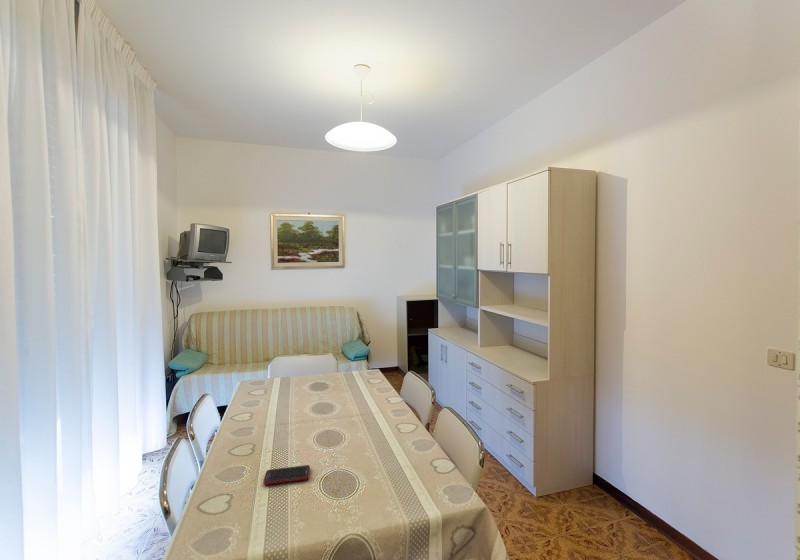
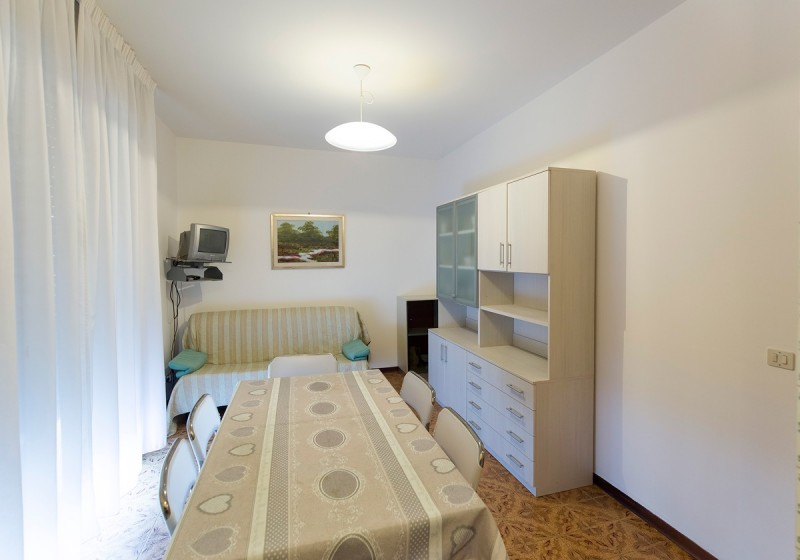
- cell phone [262,464,311,486]
